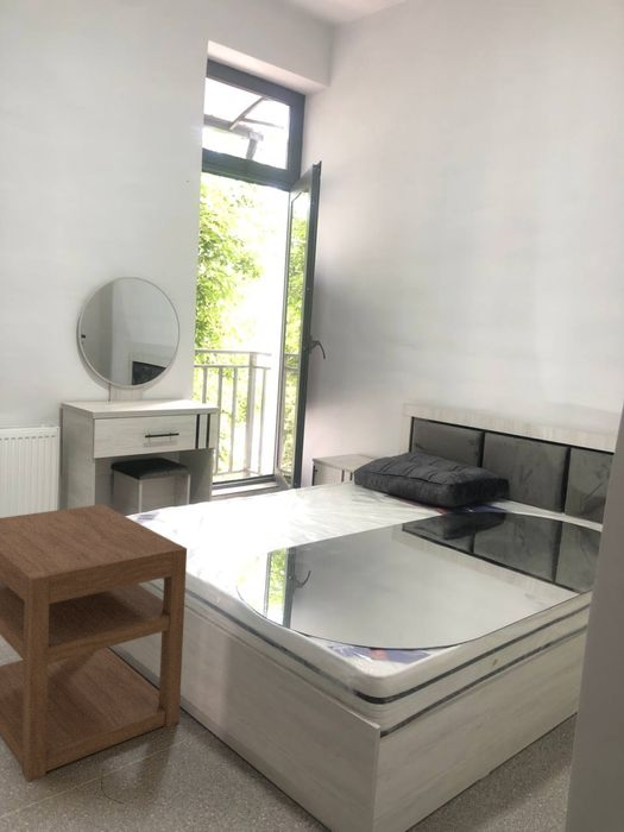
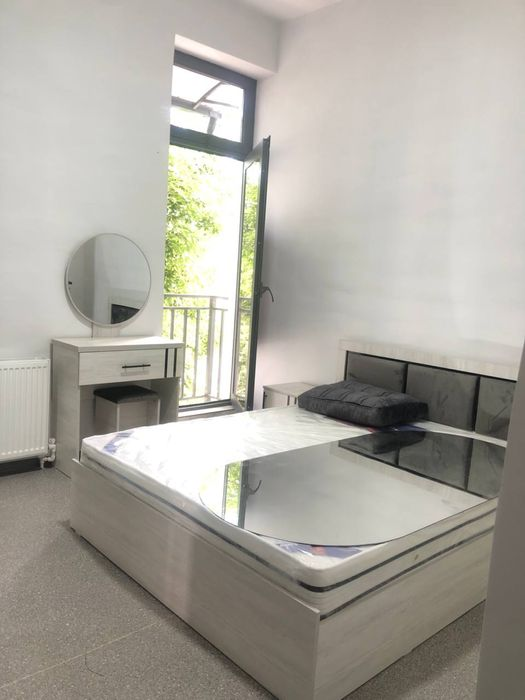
- nightstand [0,503,188,783]
